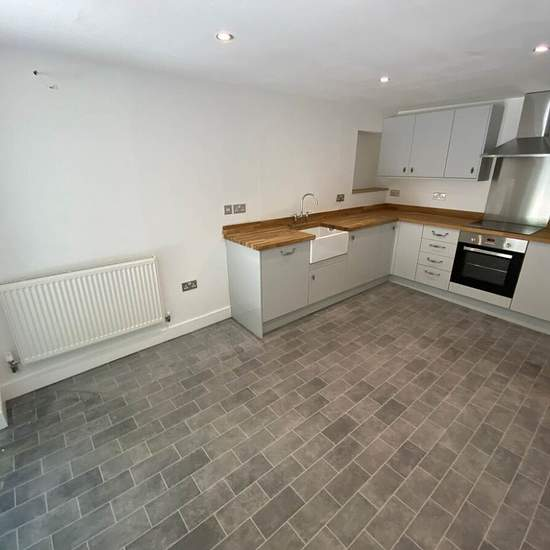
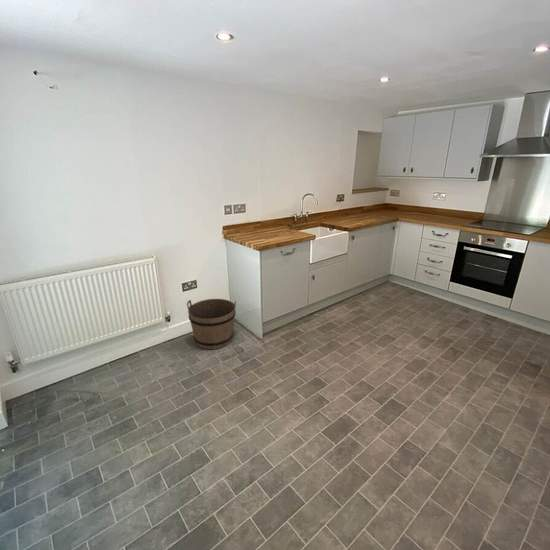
+ bucket [186,298,237,350]
